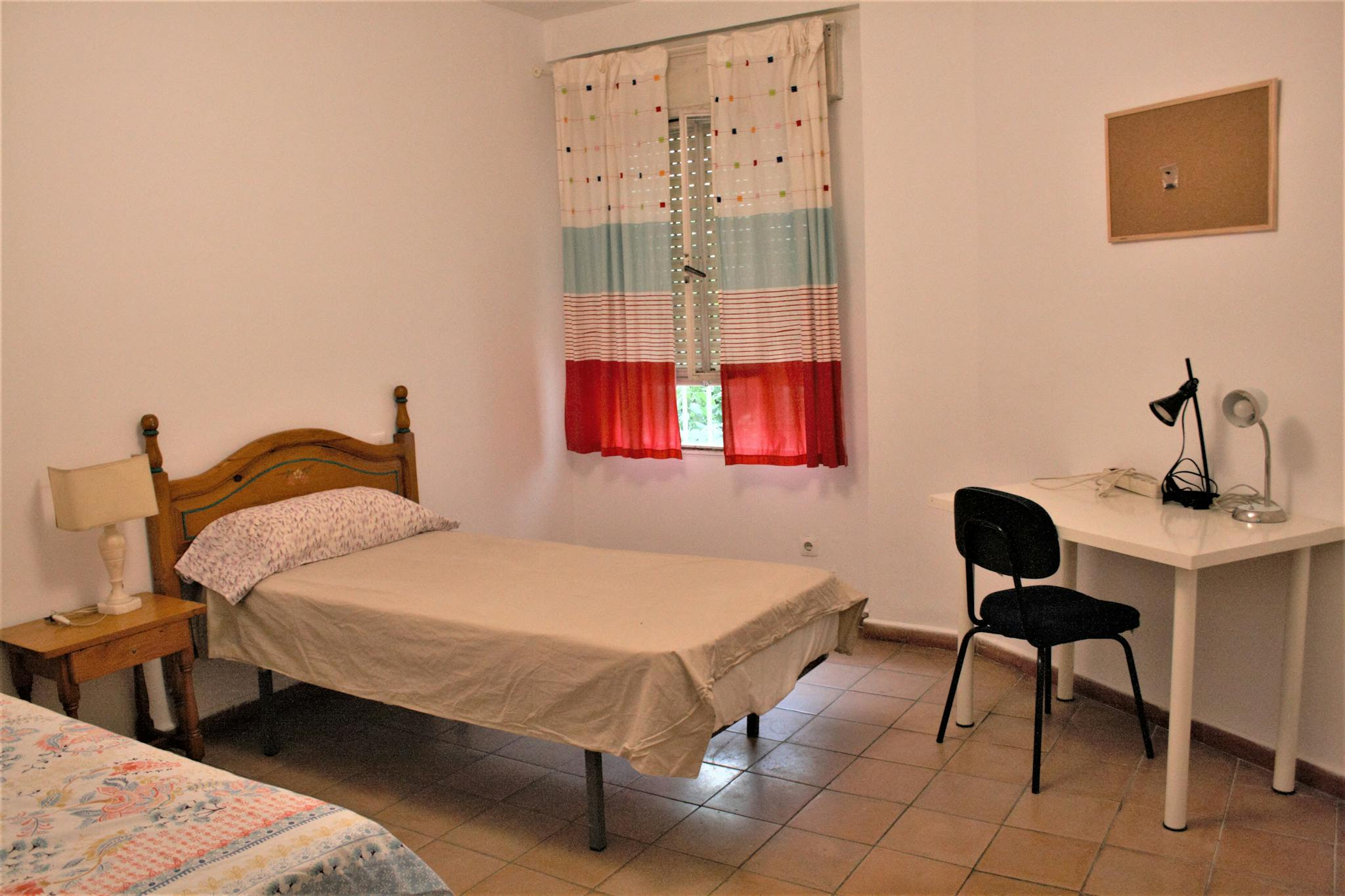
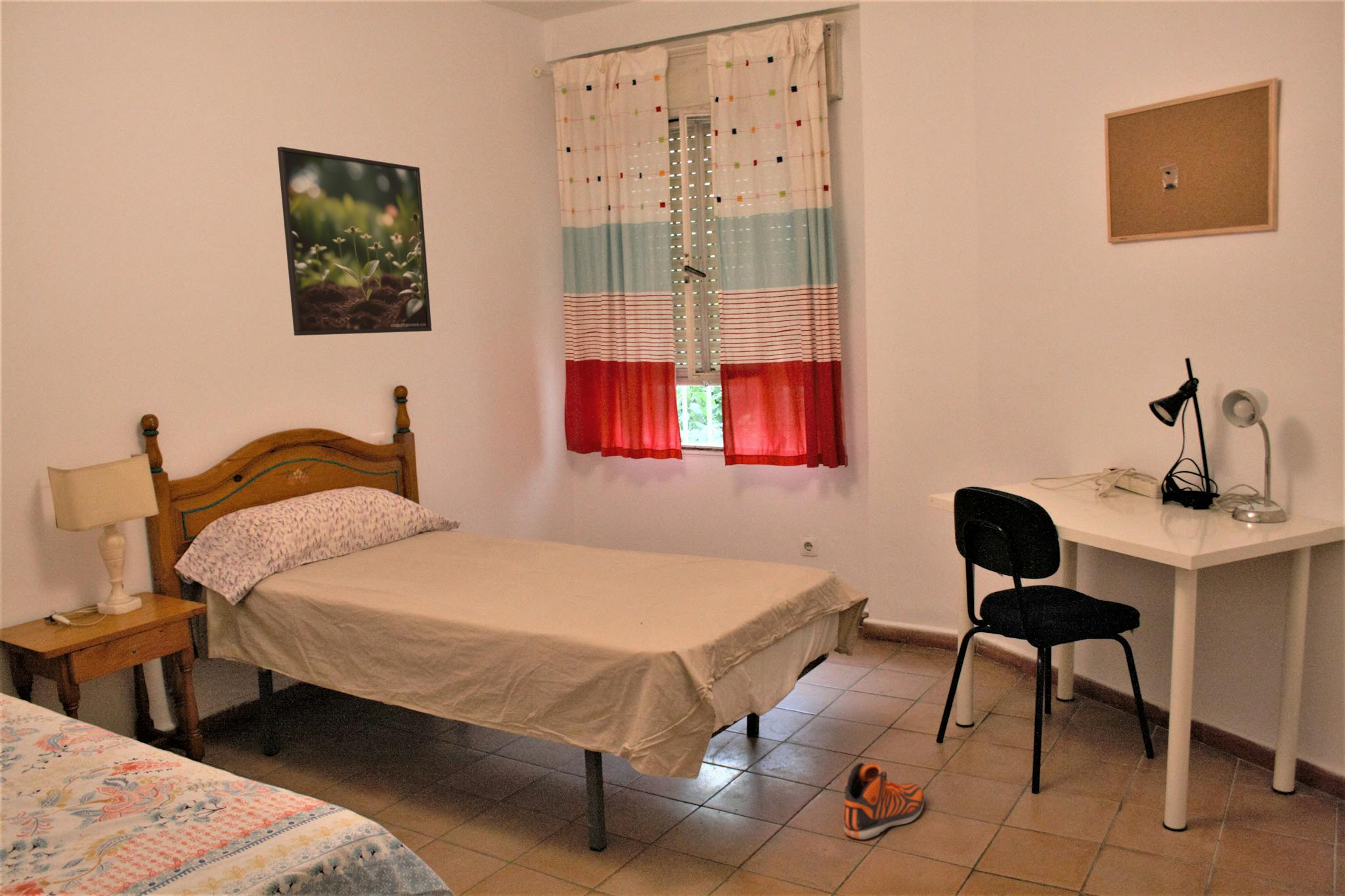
+ sneaker [843,762,925,840]
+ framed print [276,146,432,336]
